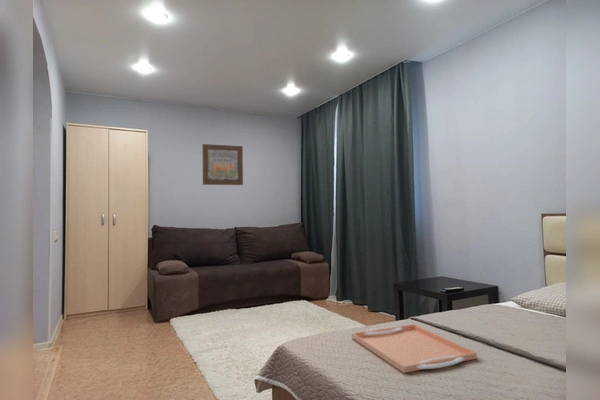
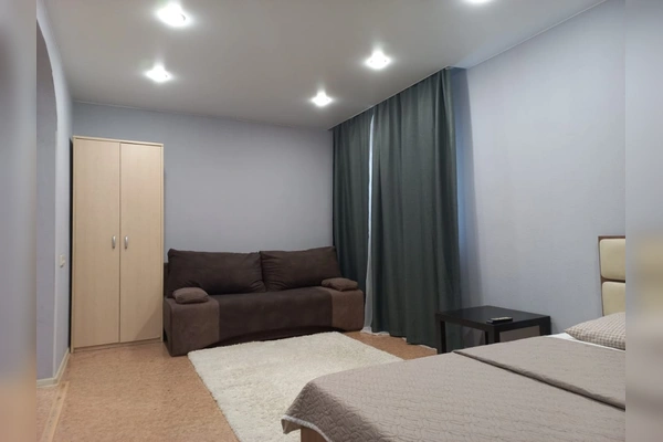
- wall art [201,143,244,186]
- serving tray [351,323,478,374]
